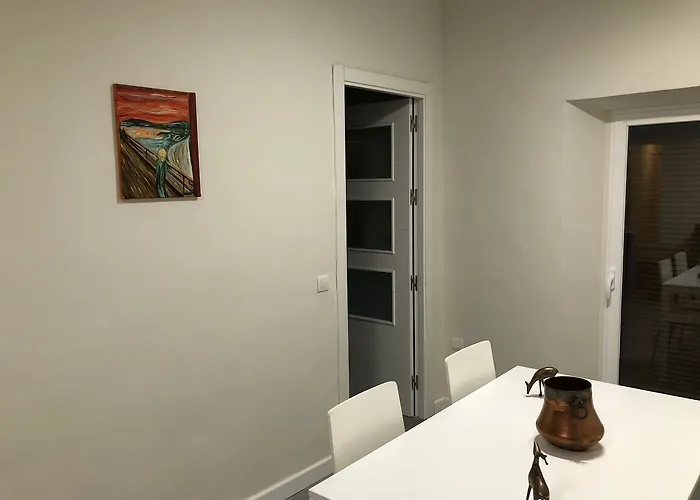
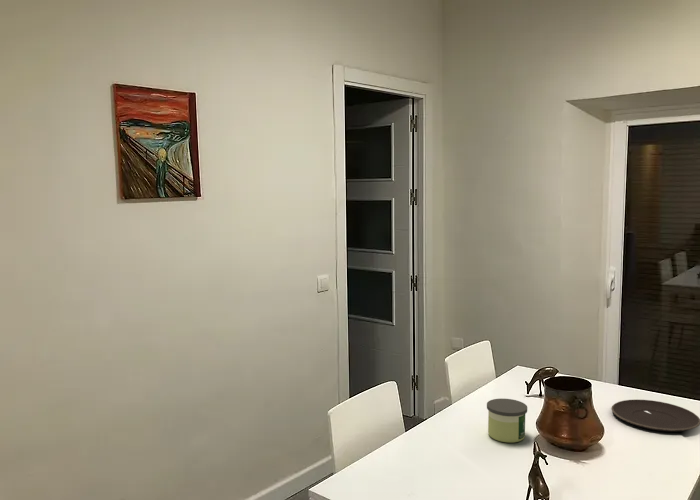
+ candle [486,398,528,444]
+ plate [610,399,700,433]
